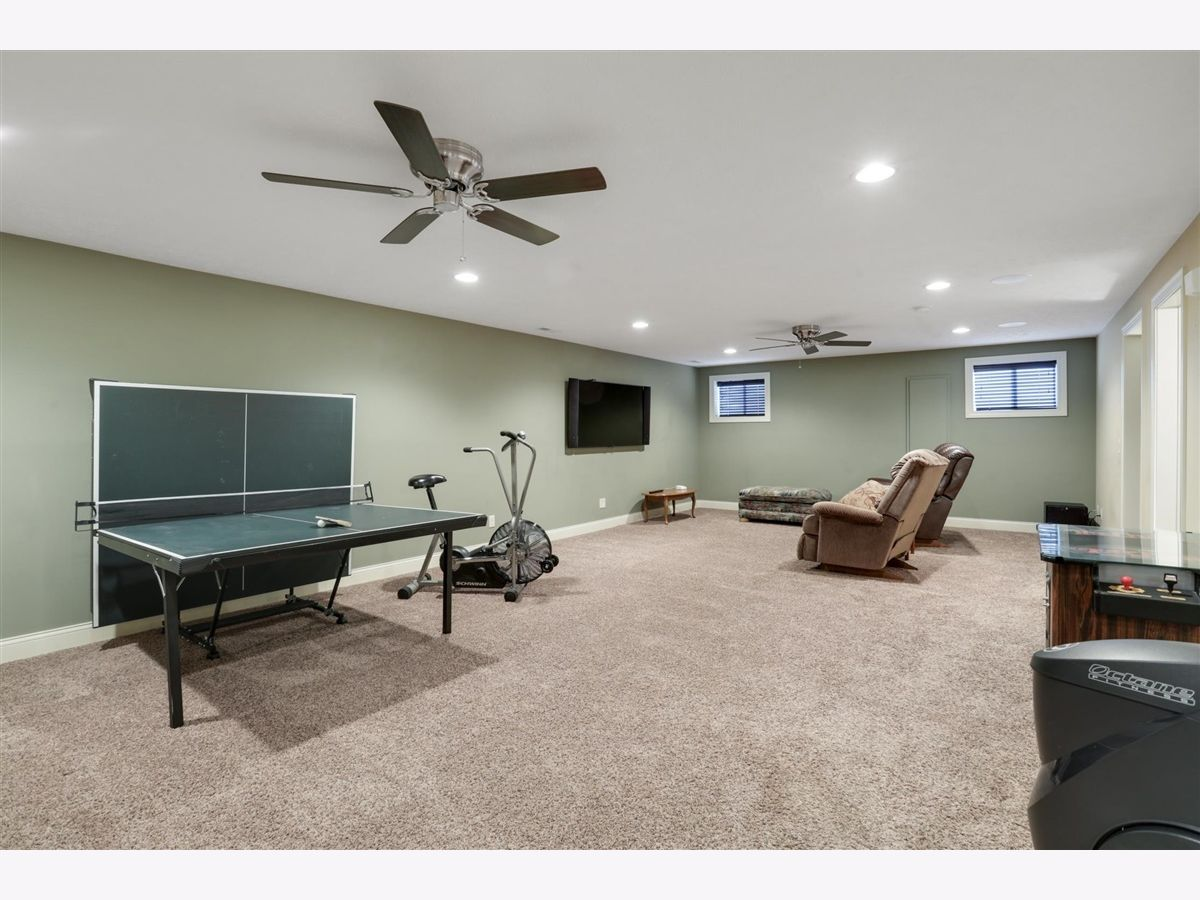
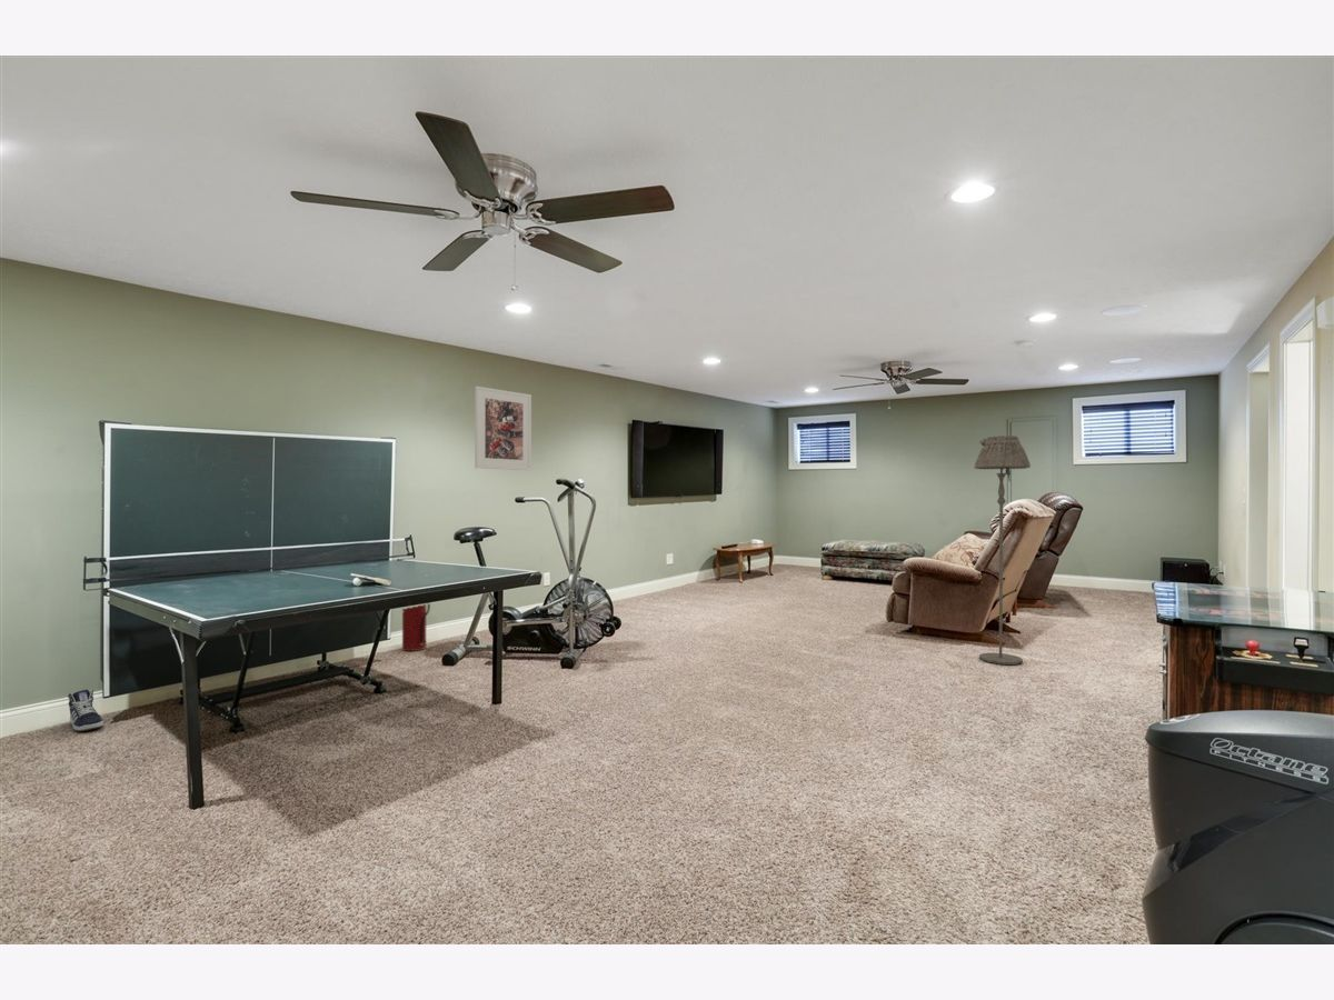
+ floor lamp [973,434,1032,666]
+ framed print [474,386,532,471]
+ fire extinguisher [401,602,431,652]
+ sneaker [67,689,104,732]
